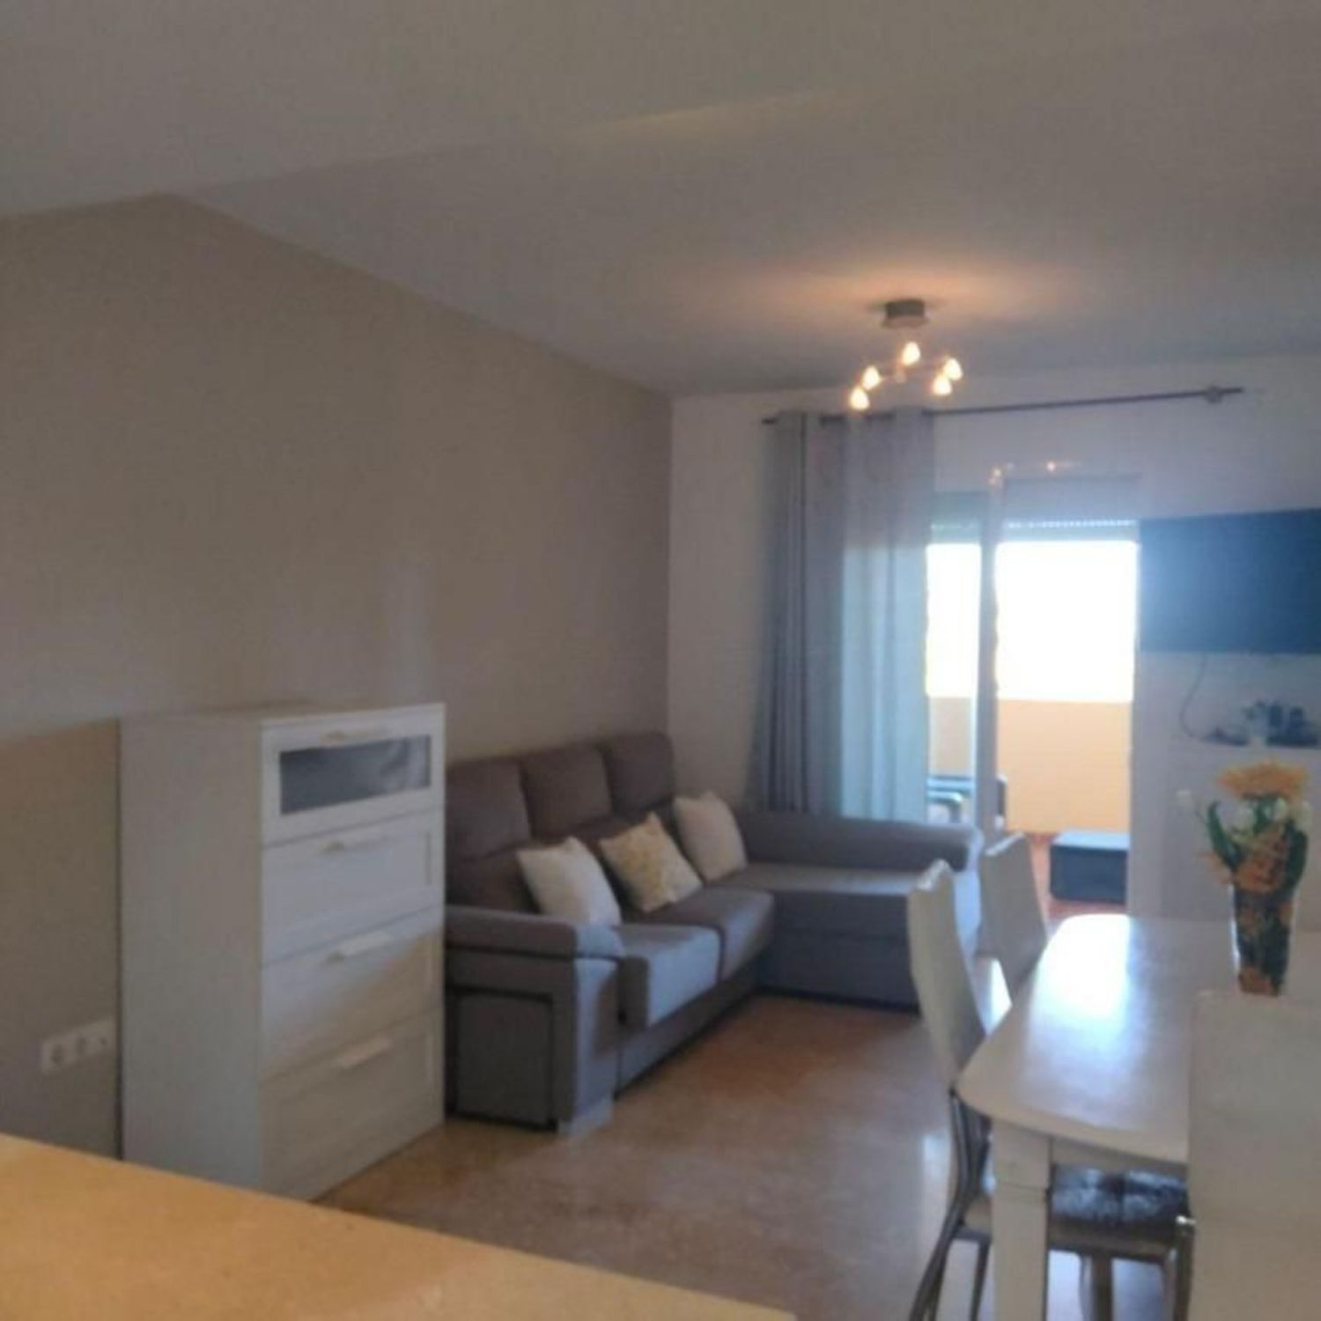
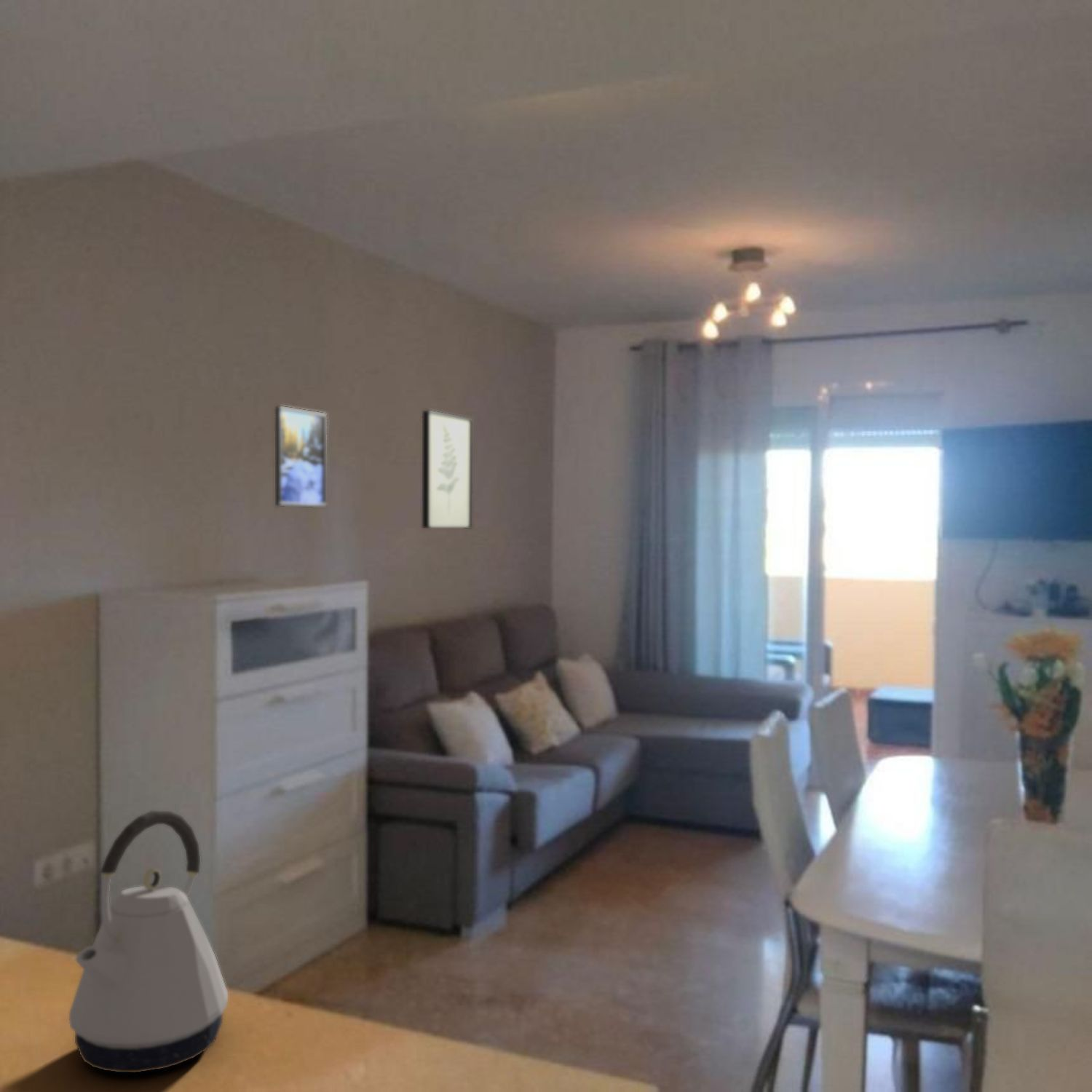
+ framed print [274,405,328,508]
+ kettle [68,810,229,1073]
+ wall art [422,410,473,529]
